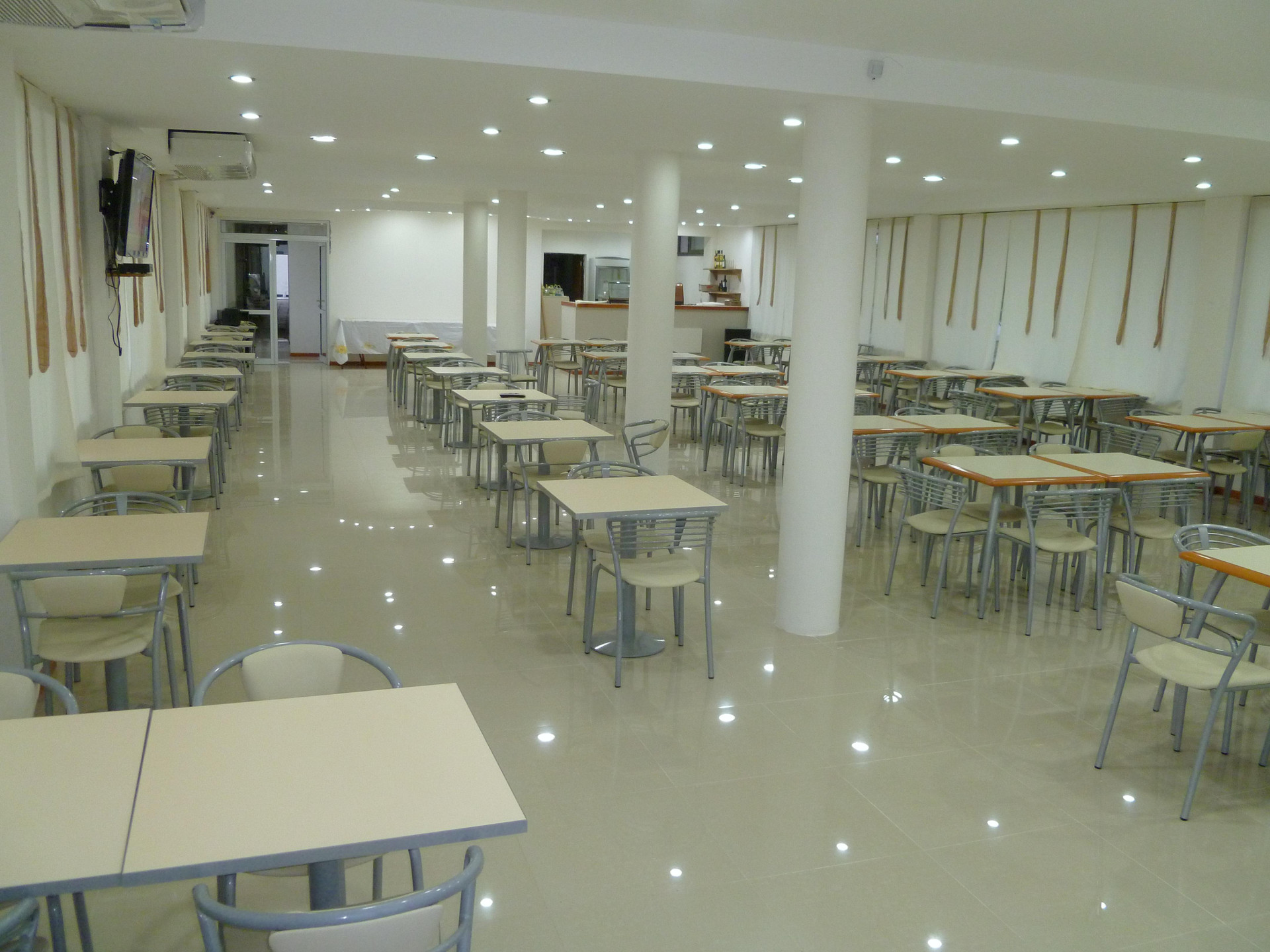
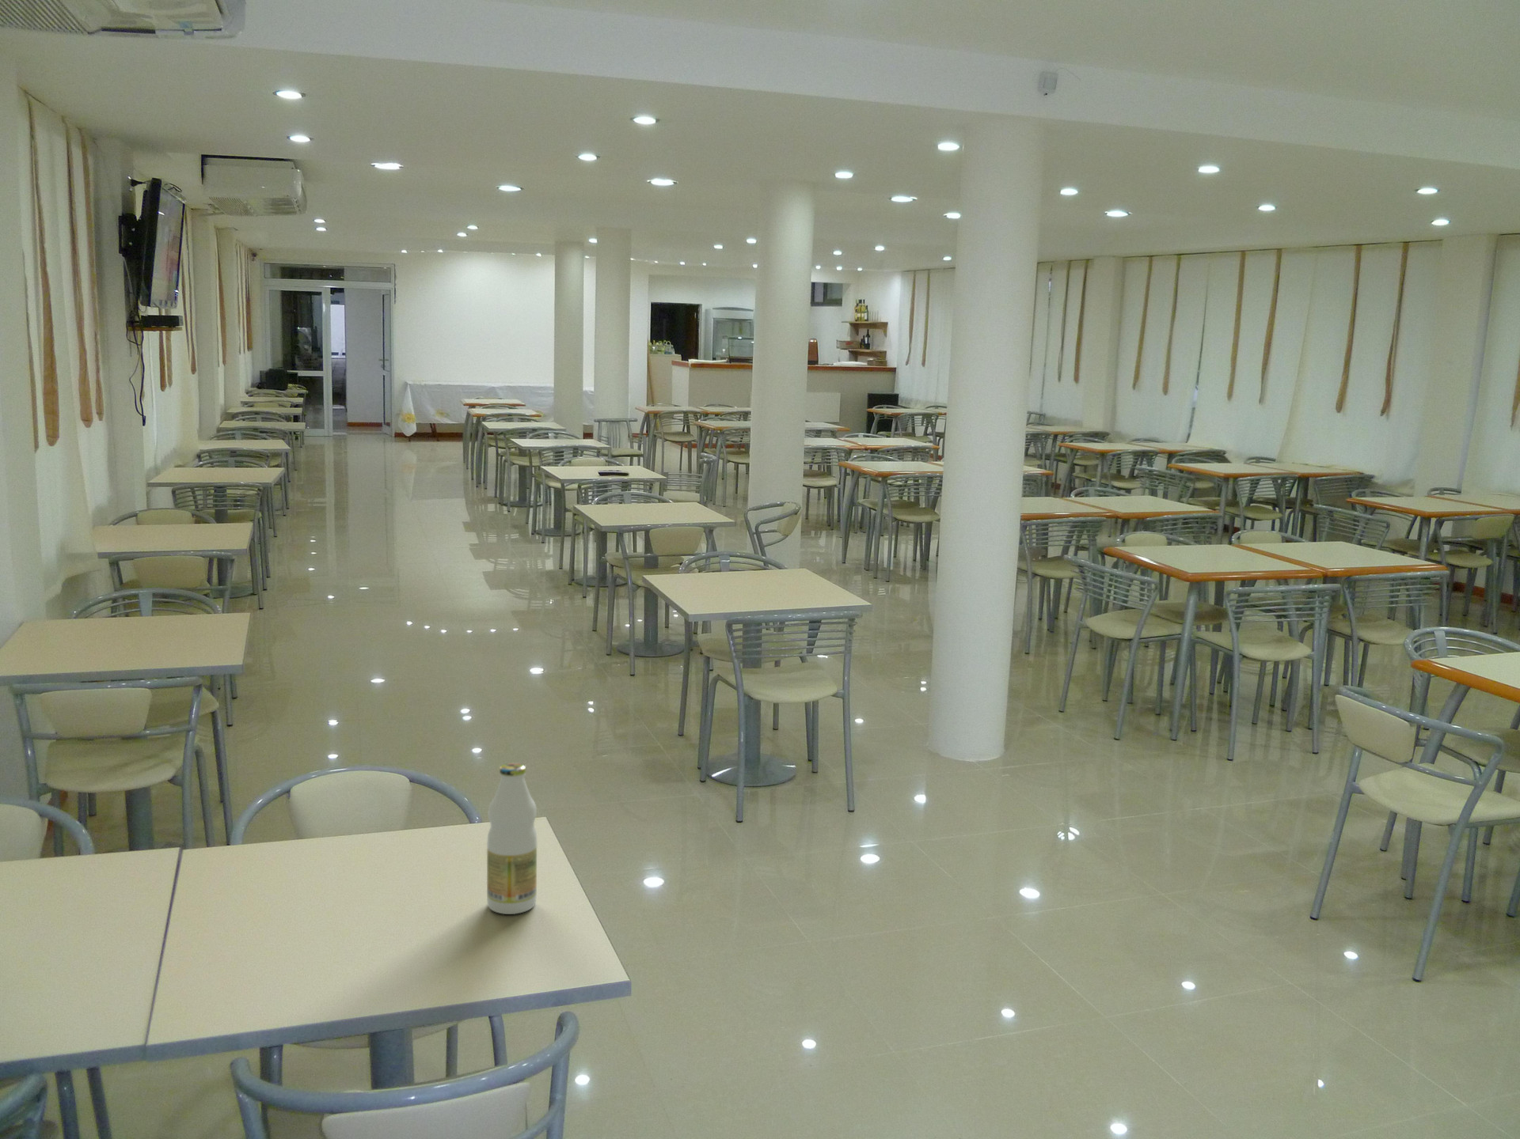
+ bottle [486,762,537,915]
